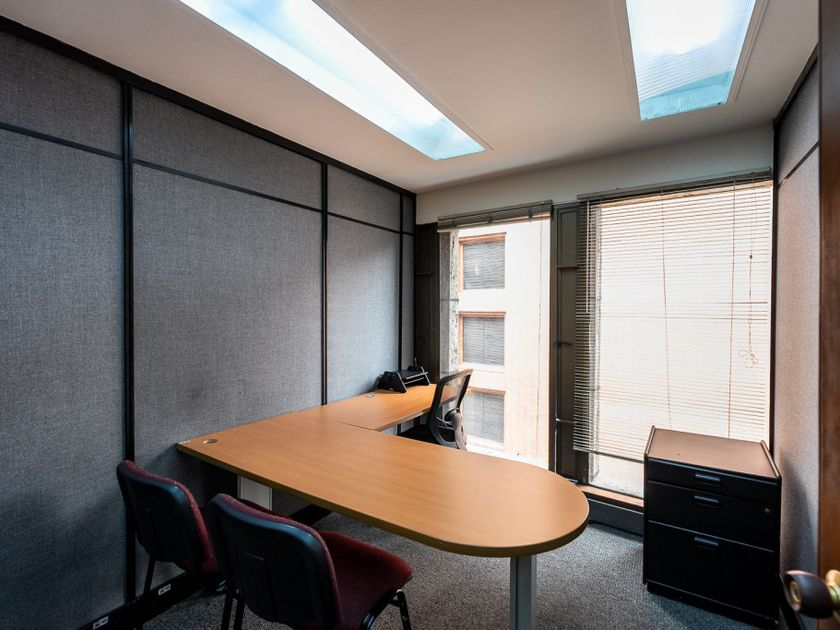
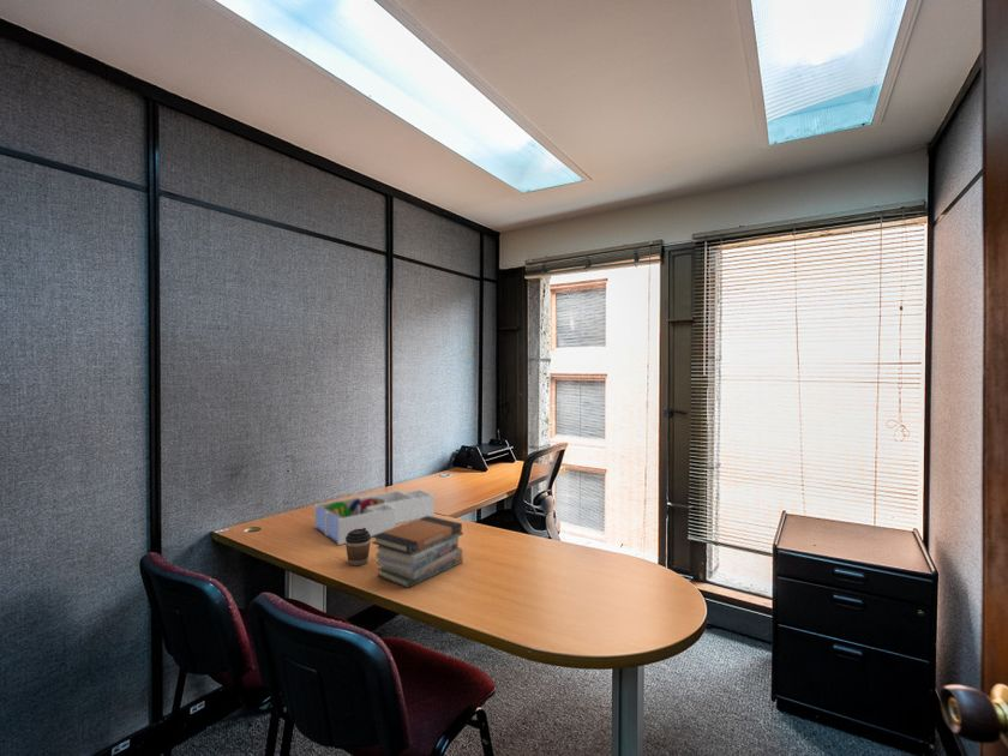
+ coffee cup [344,527,372,566]
+ book stack [371,516,464,589]
+ desk organizer [313,488,436,546]
